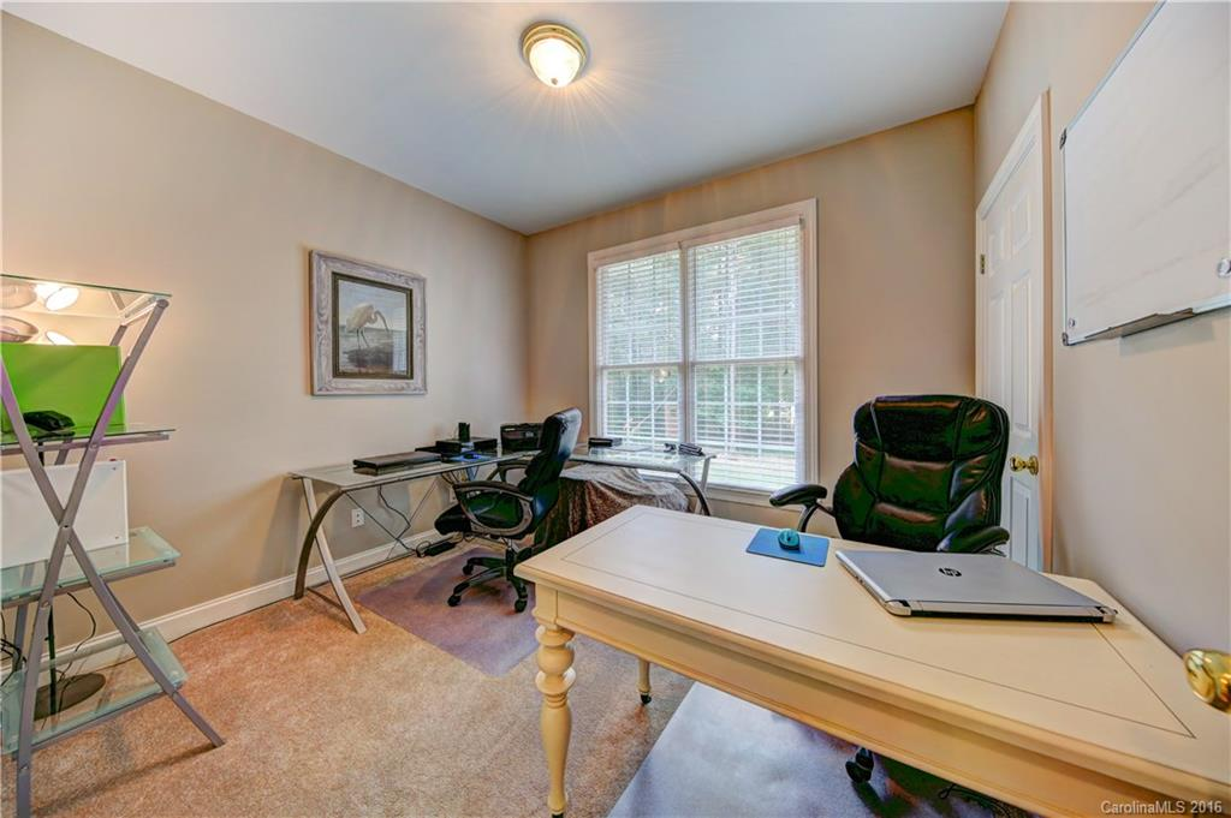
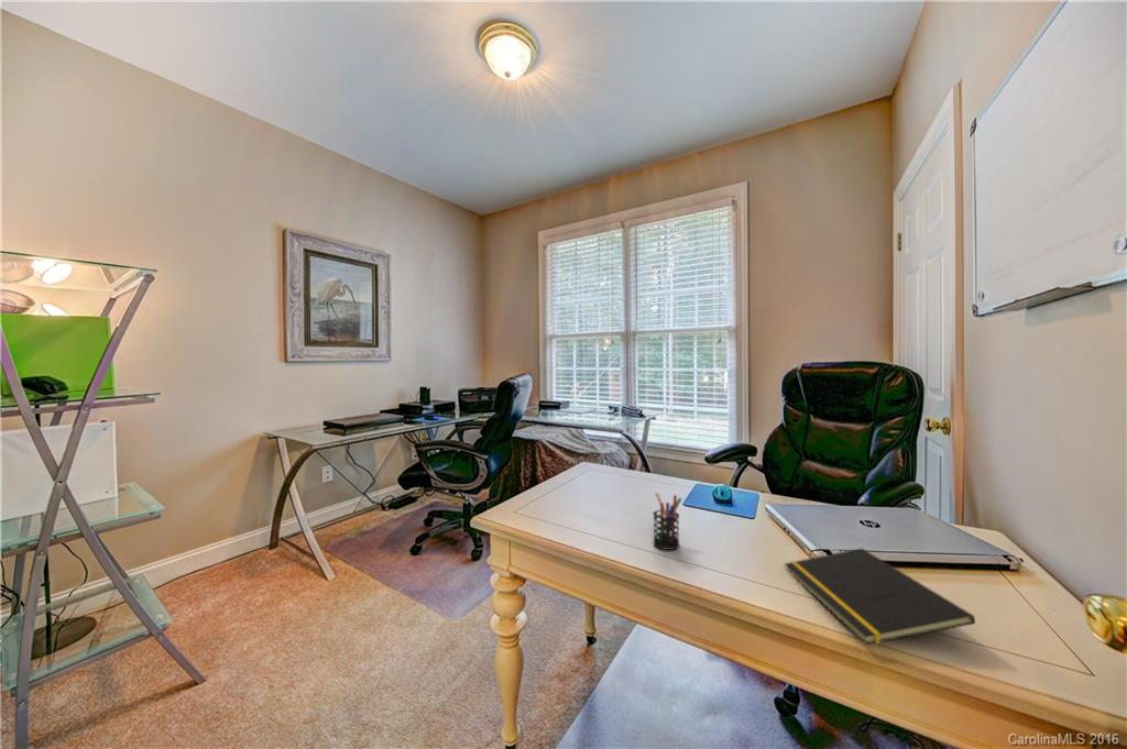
+ pen holder [652,492,682,551]
+ notepad [784,548,976,646]
